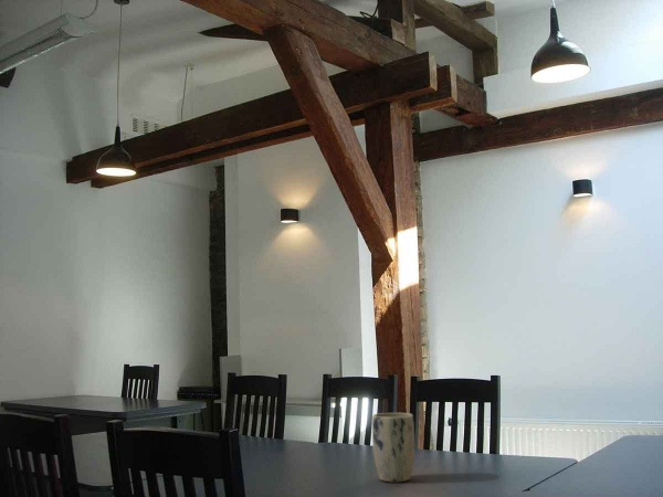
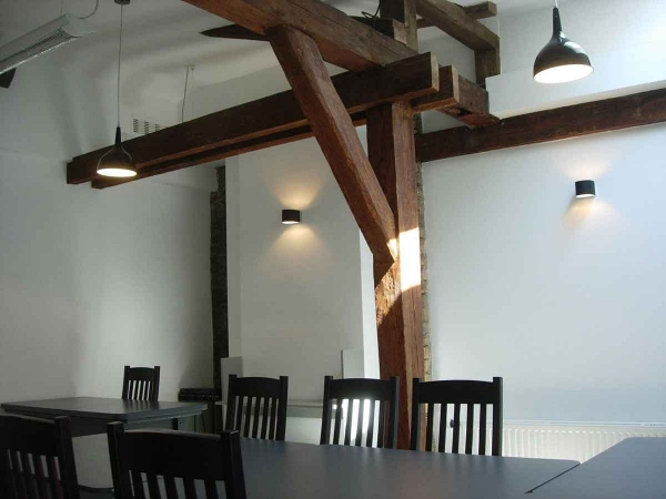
- plant pot [371,412,415,483]
